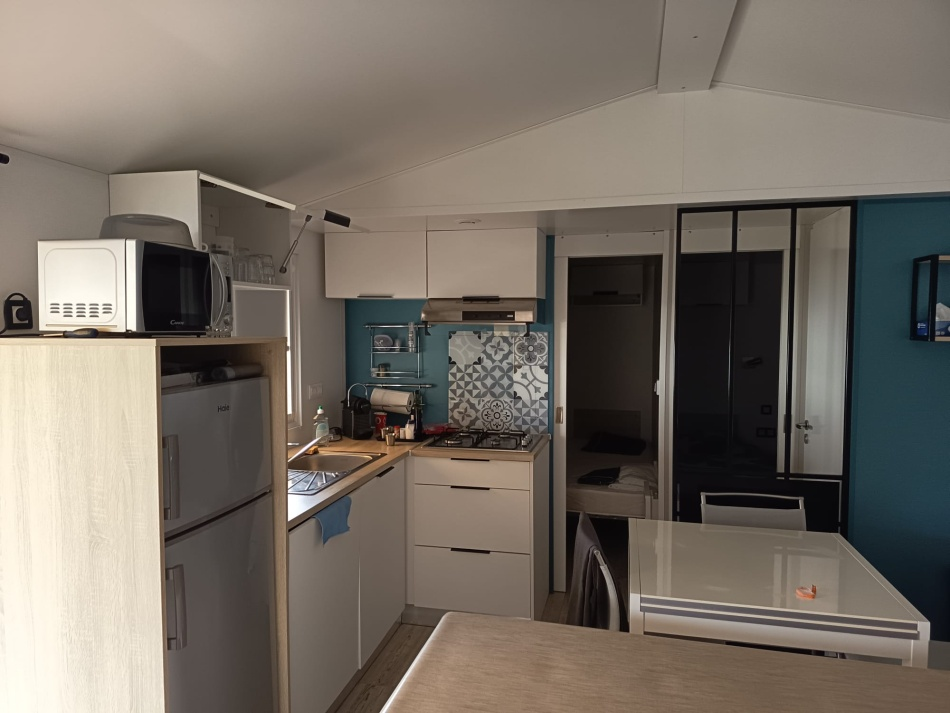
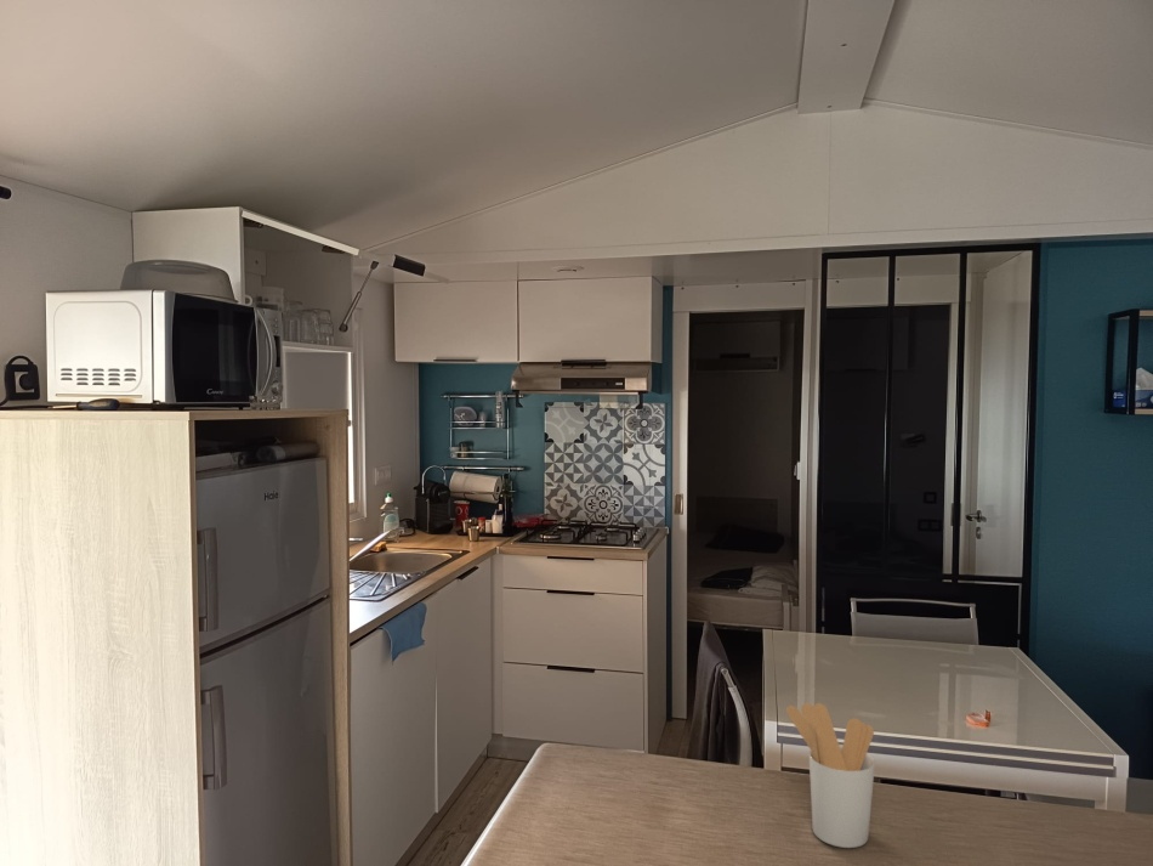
+ utensil holder [785,702,876,849]
